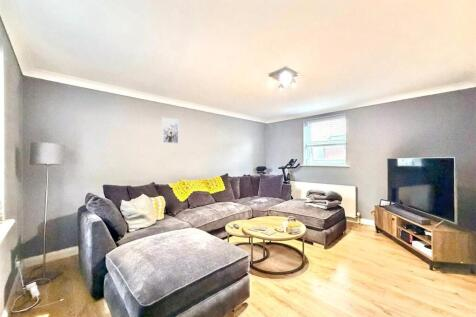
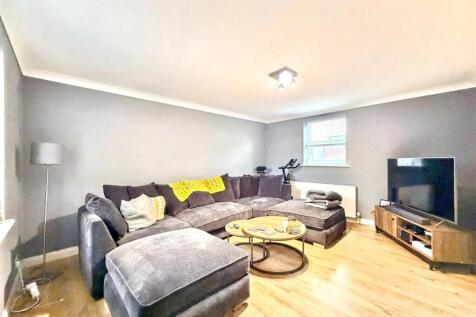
- wall art [161,117,180,145]
